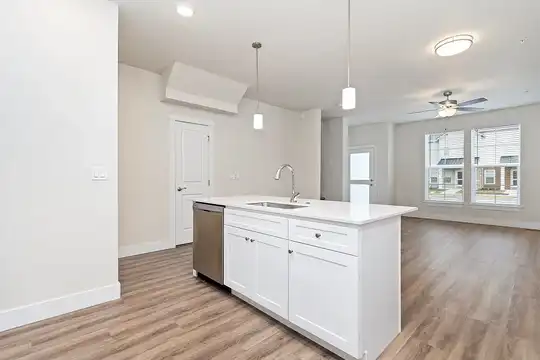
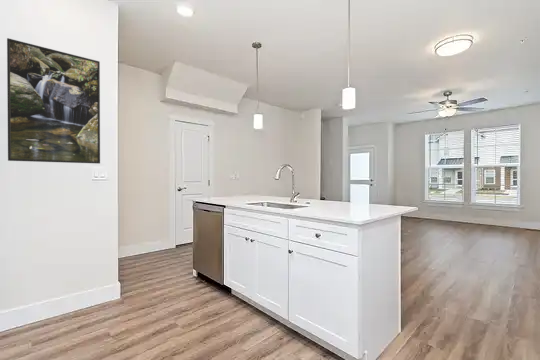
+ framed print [6,37,101,165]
